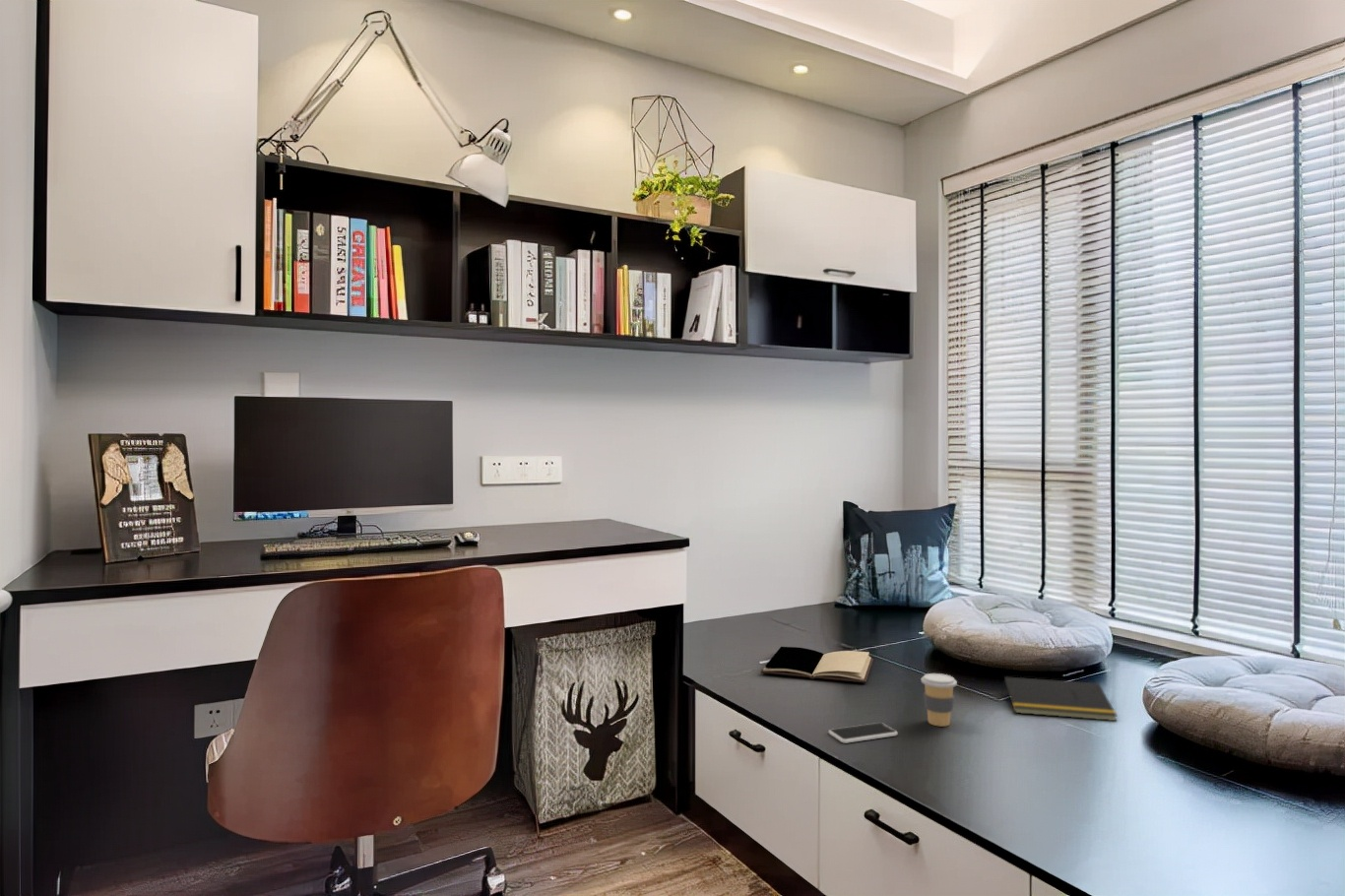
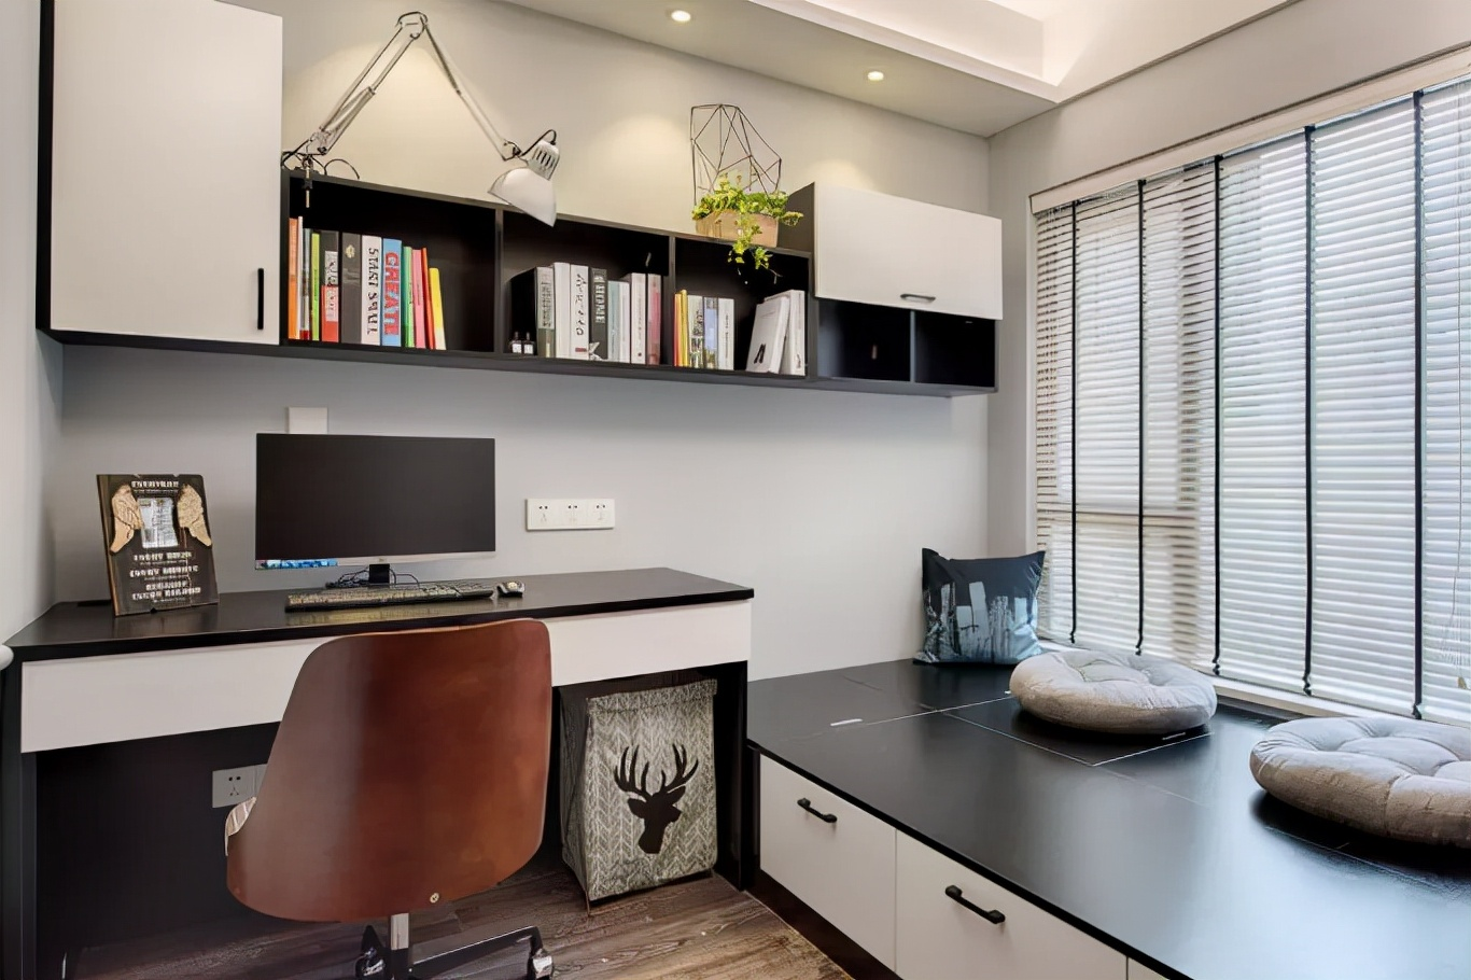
- notepad [1001,675,1119,722]
- coffee cup [921,672,958,728]
- smartphone [828,722,899,744]
- book [760,646,874,683]
